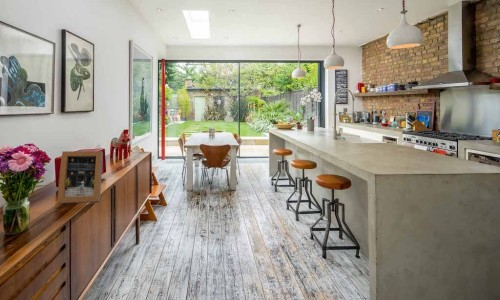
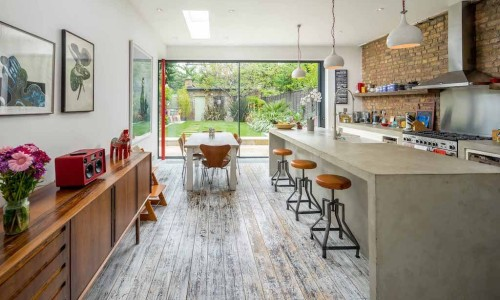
- picture frame [57,150,104,205]
